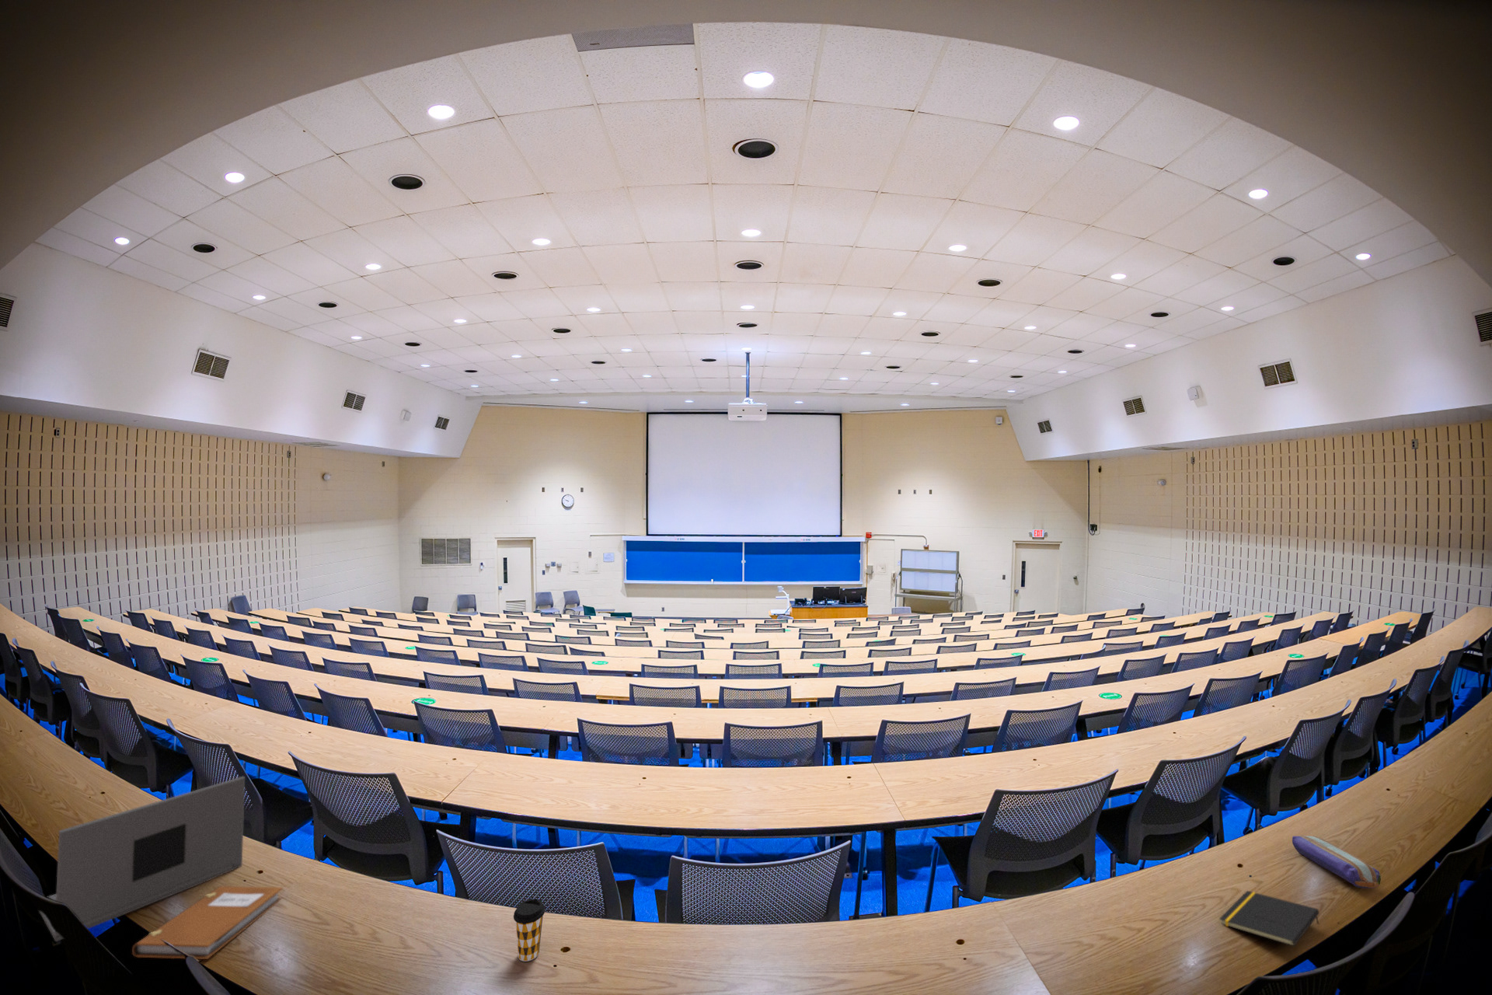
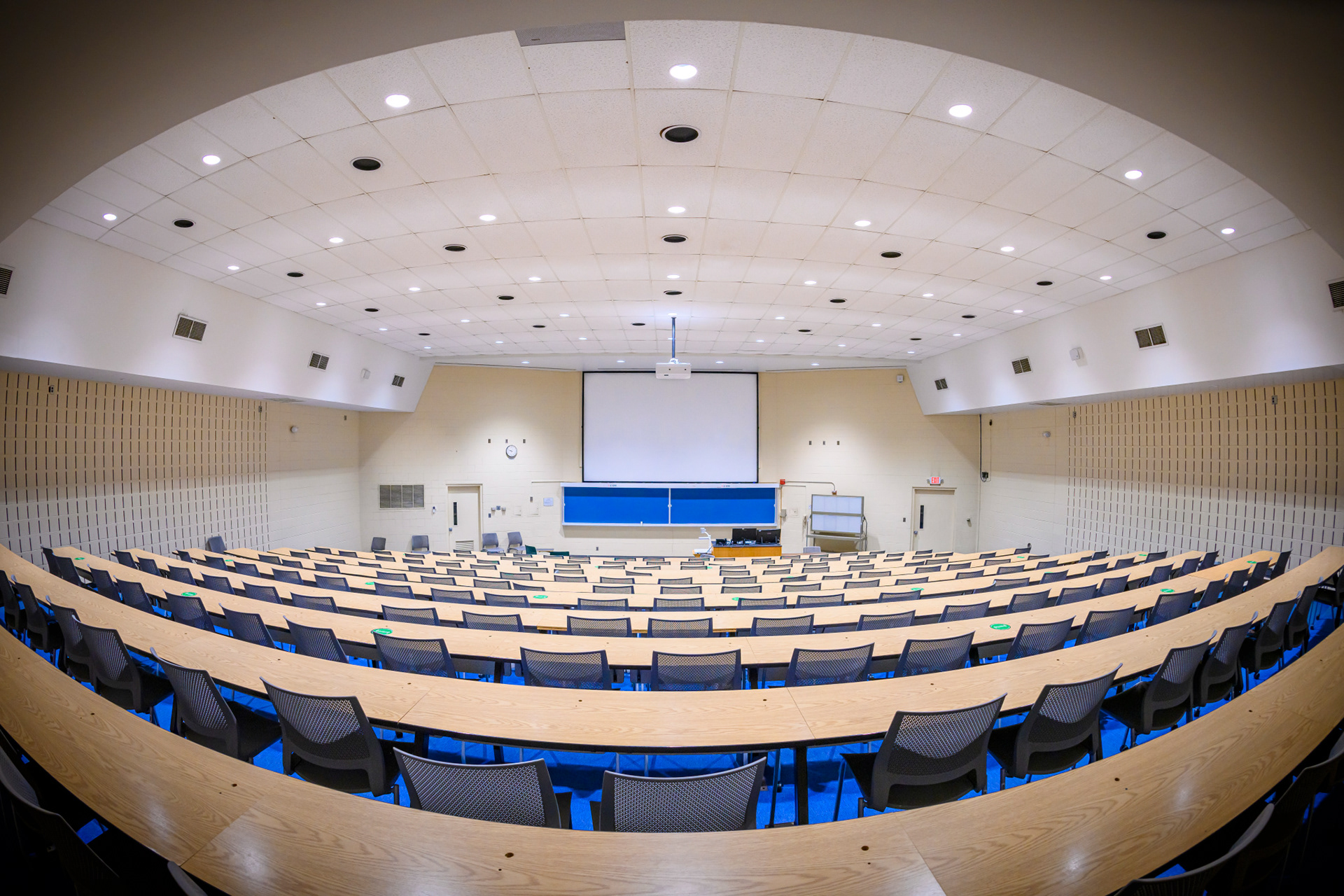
- notepad [1219,891,1320,947]
- laptop [38,776,245,942]
- pencil case [1291,835,1382,890]
- notebook [131,885,283,961]
- coffee cup [513,898,546,963]
